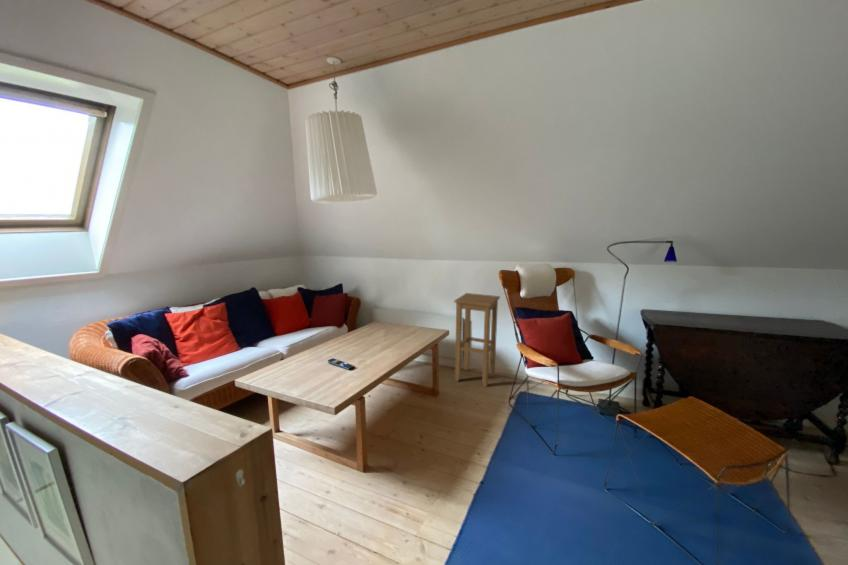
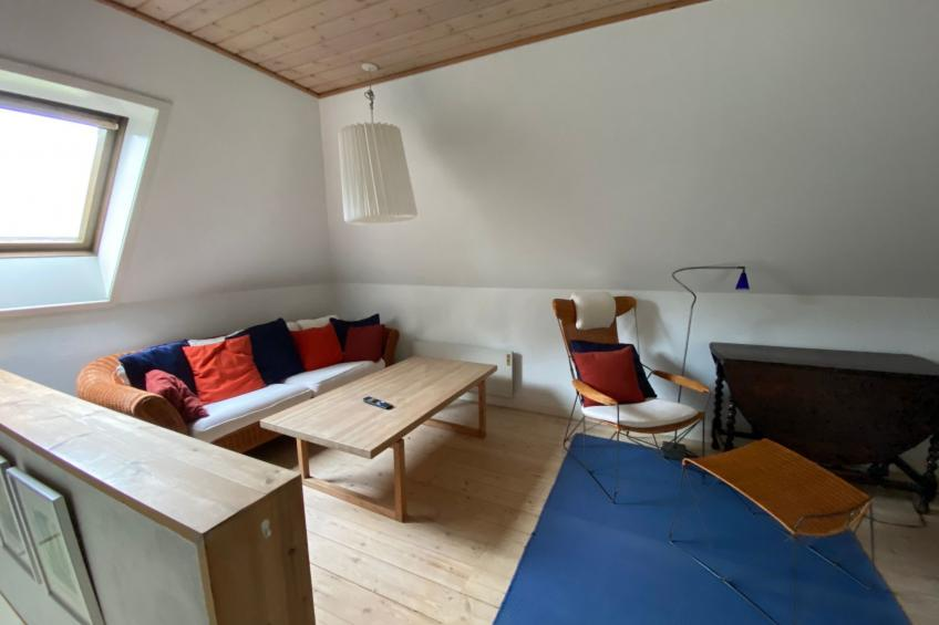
- stool [453,292,501,388]
